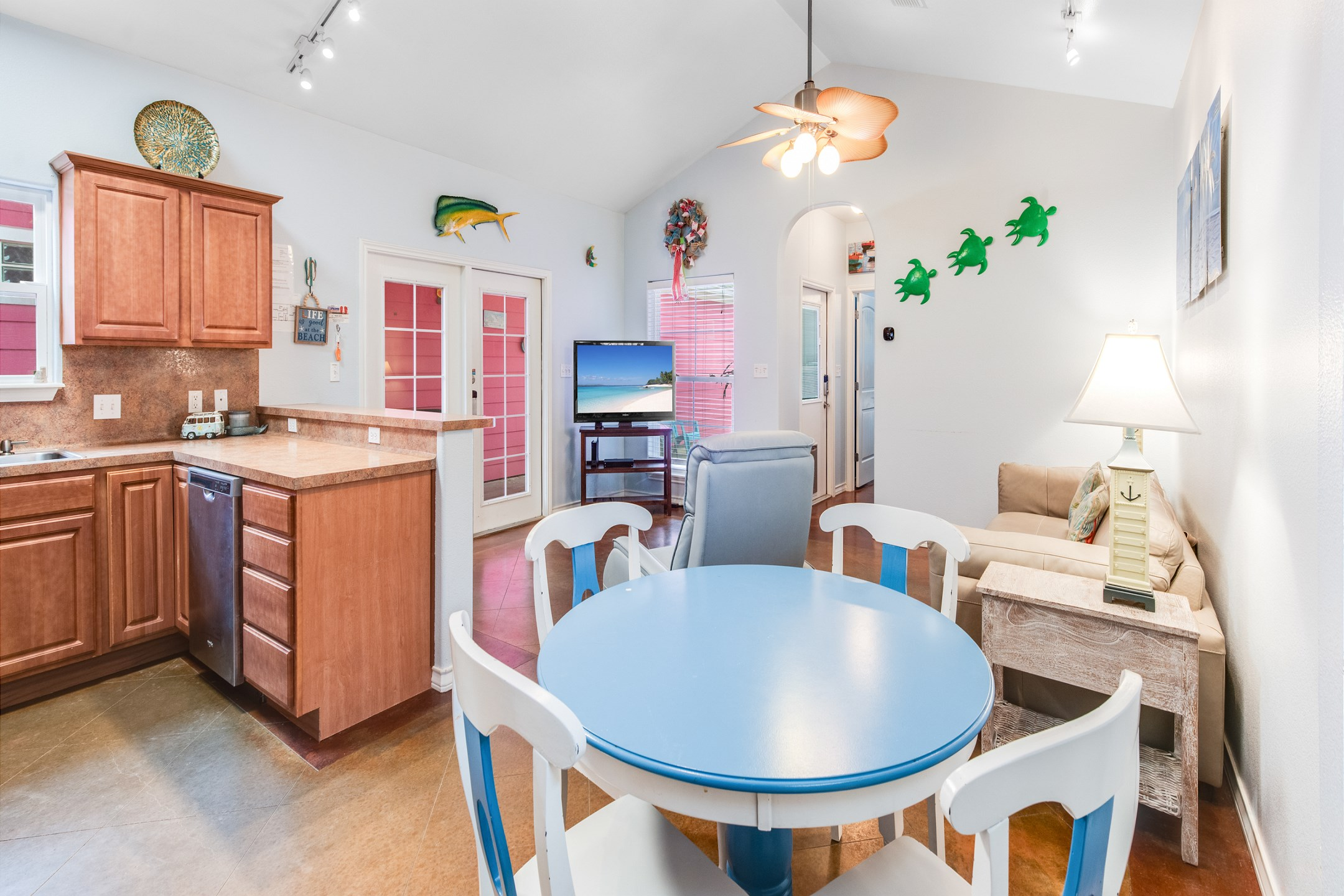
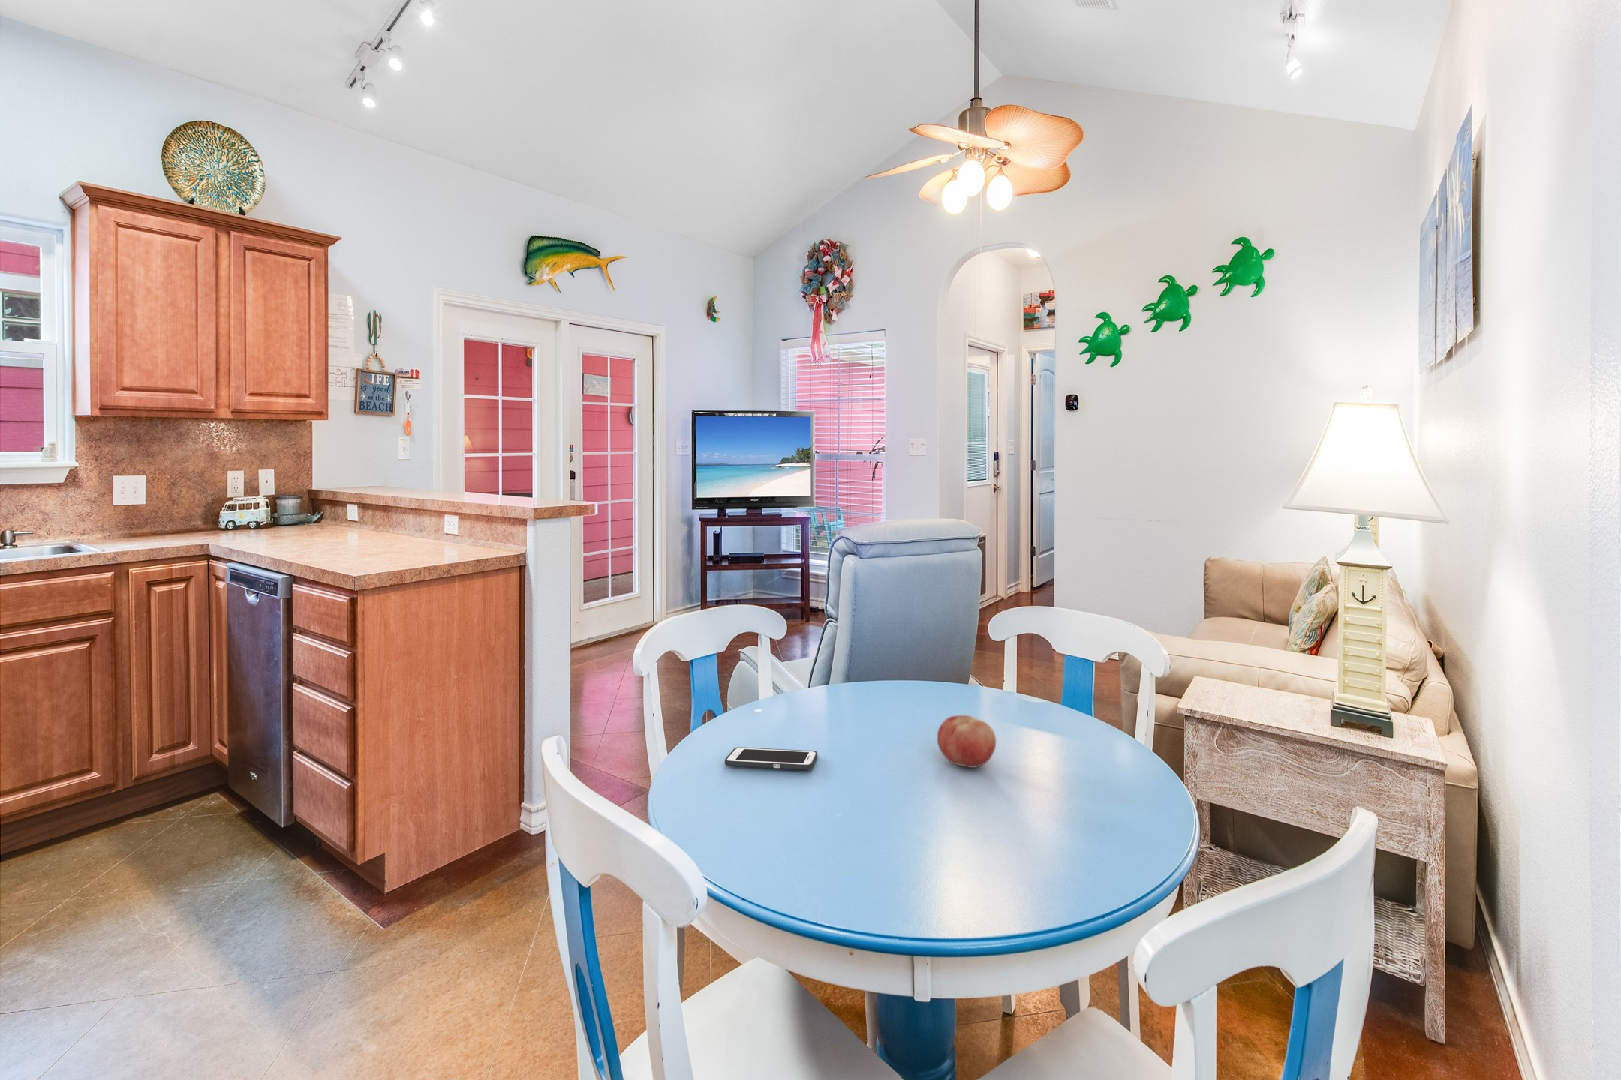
+ fruit [937,715,996,769]
+ cell phone [724,747,818,770]
